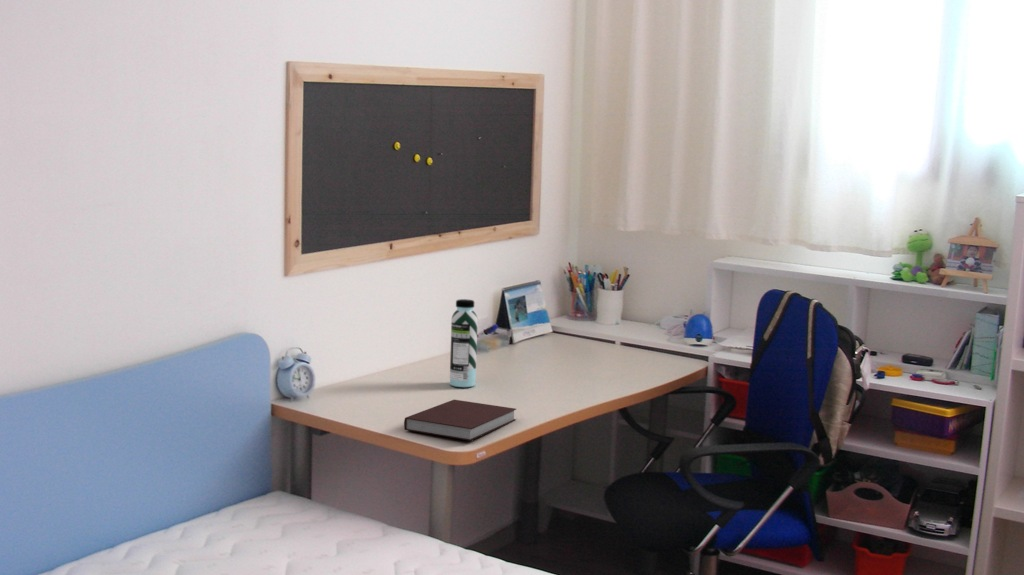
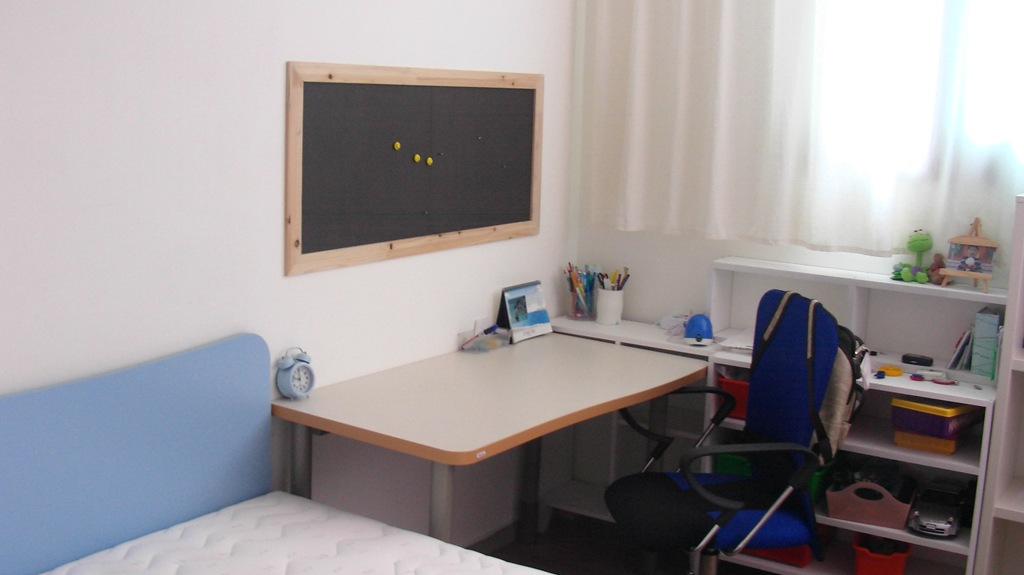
- notebook [403,399,517,442]
- water bottle [449,298,479,388]
